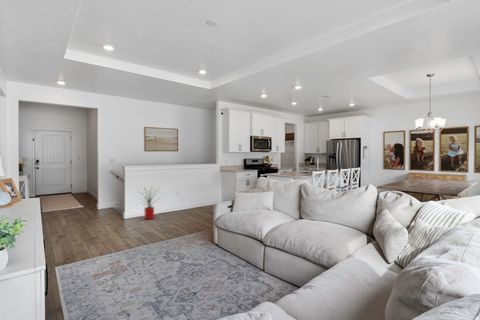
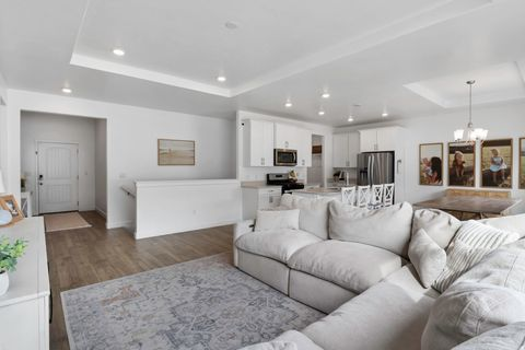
- house plant [135,185,163,220]
